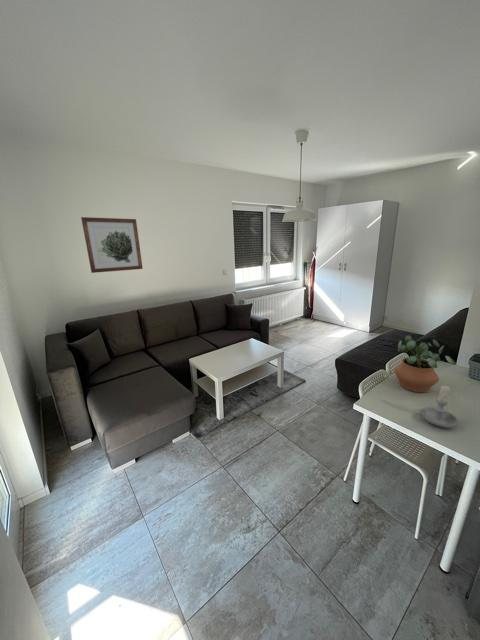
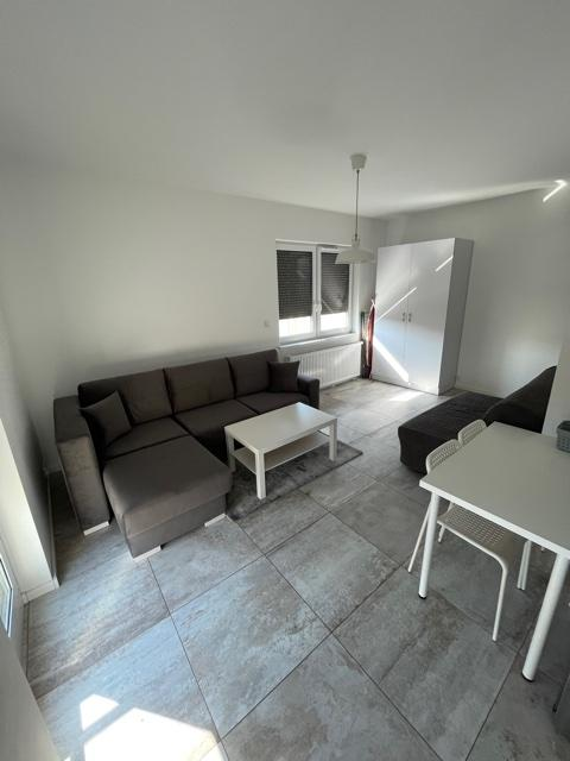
- potted plant [393,335,457,393]
- candle [420,383,458,429]
- wall art [80,216,143,274]
